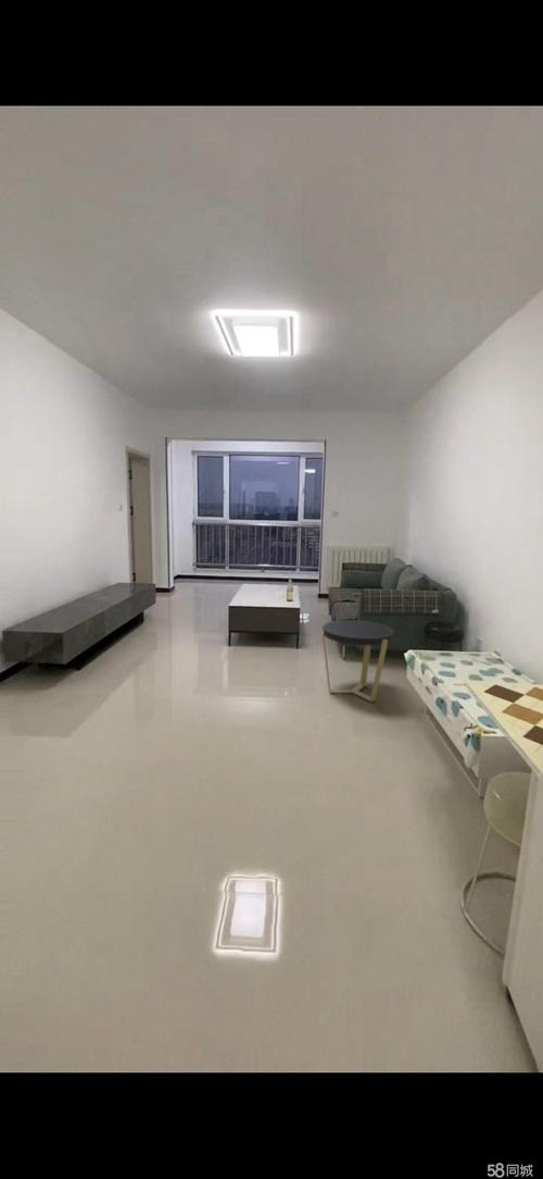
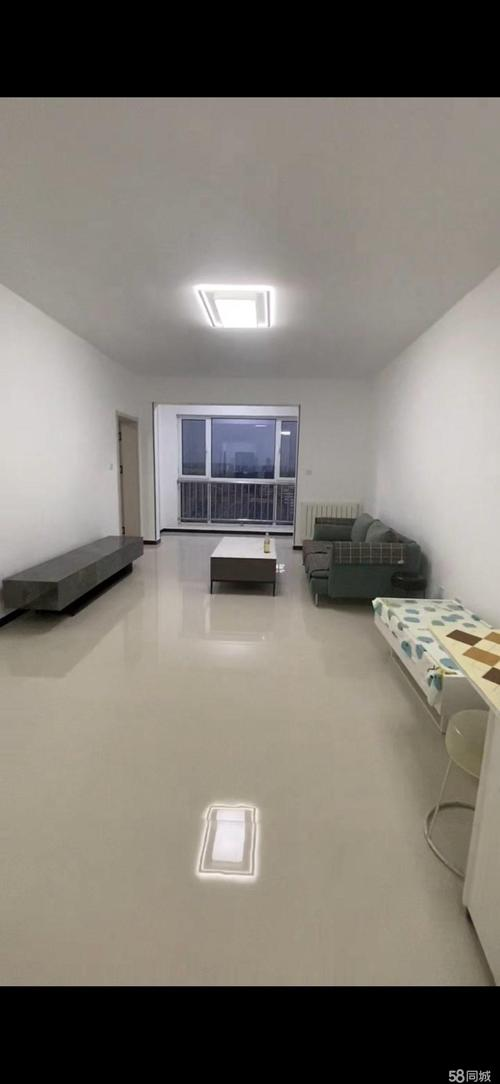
- side table [321,619,394,703]
